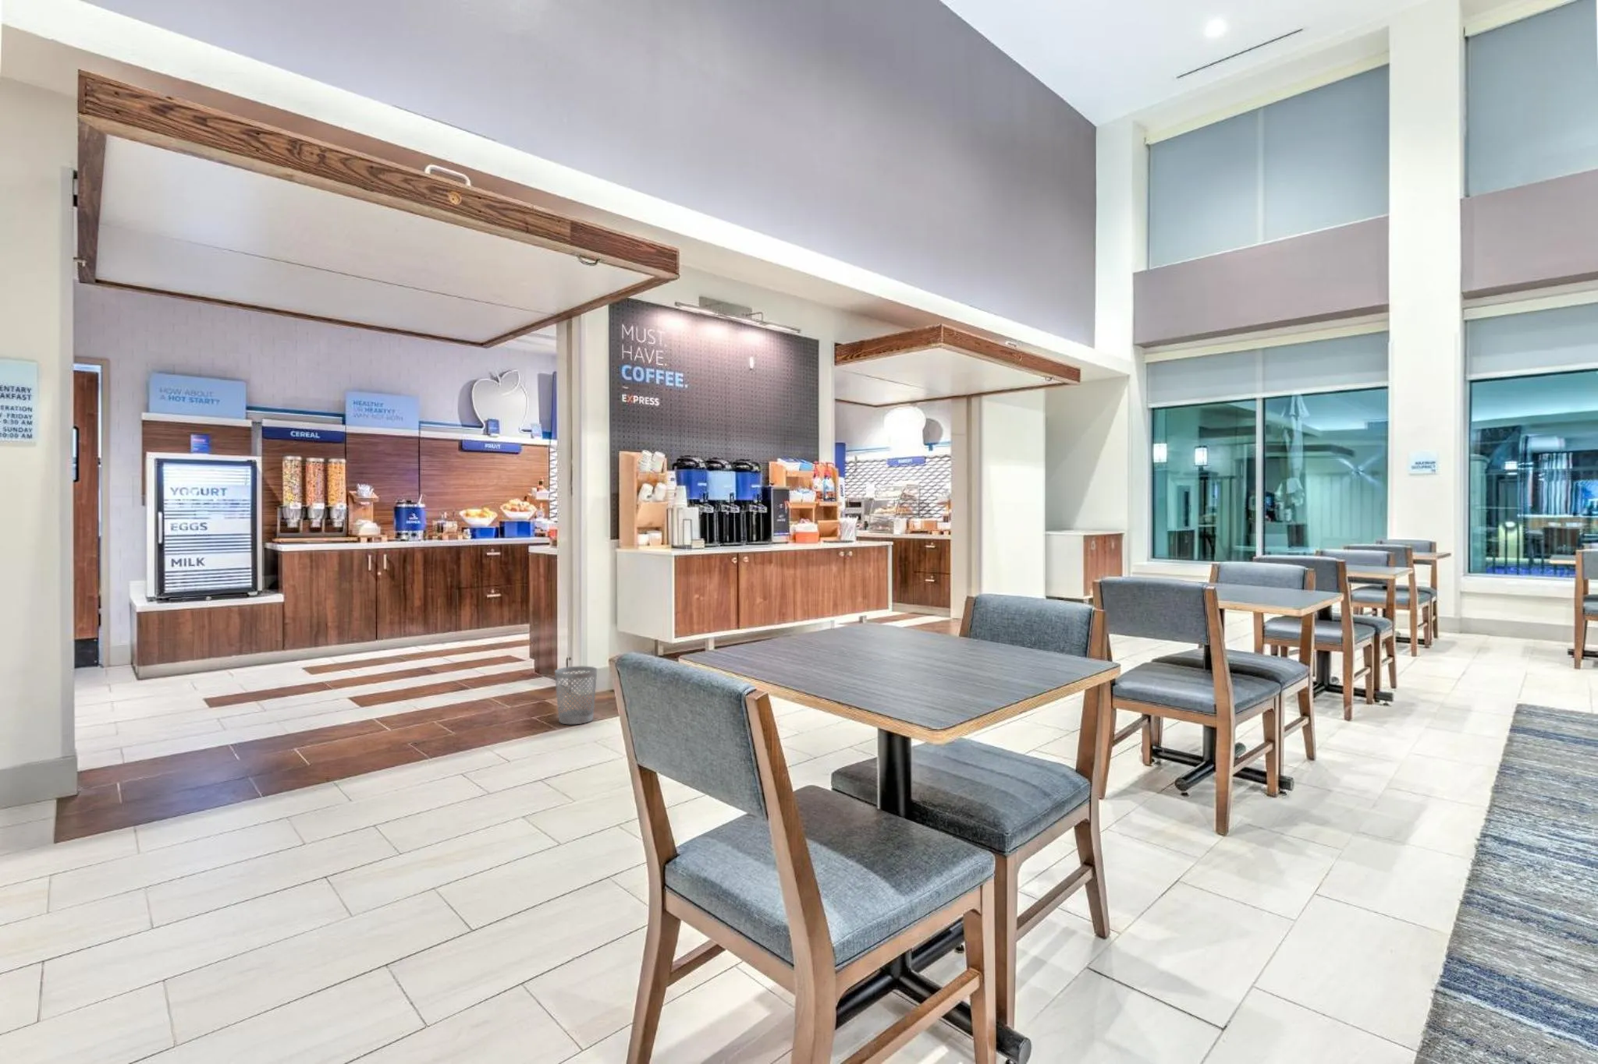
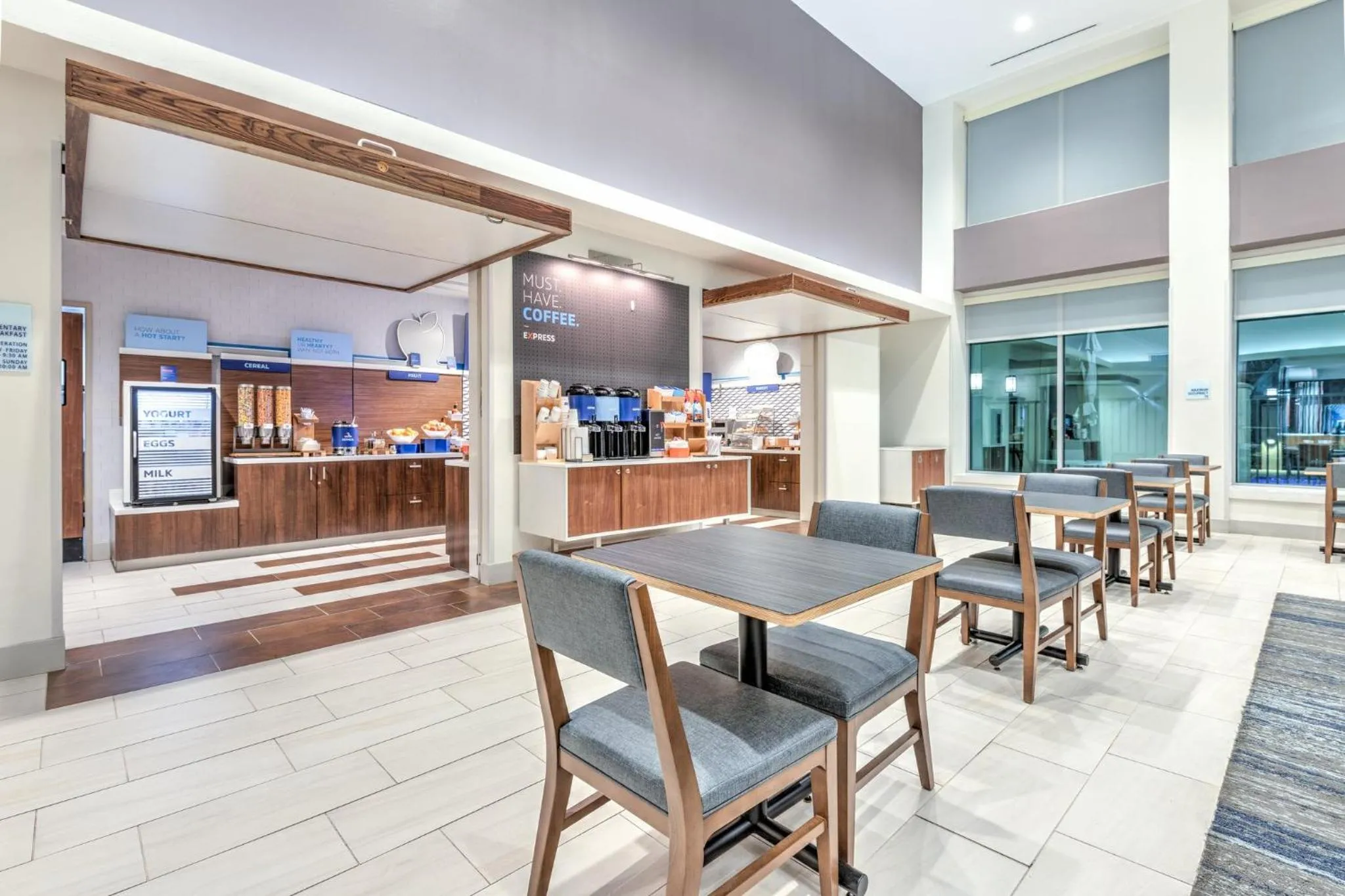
- wastebasket [554,666,599,724]
